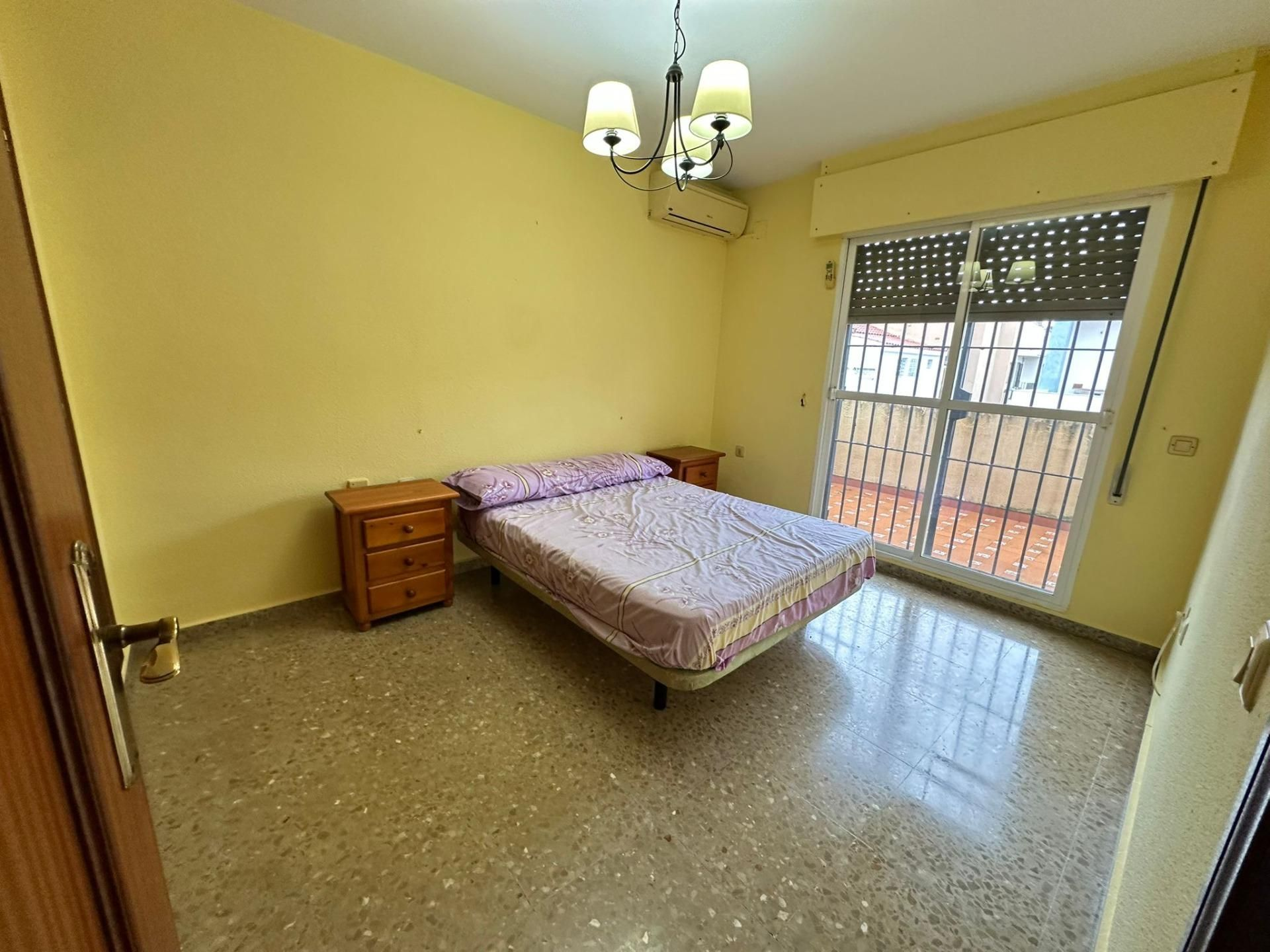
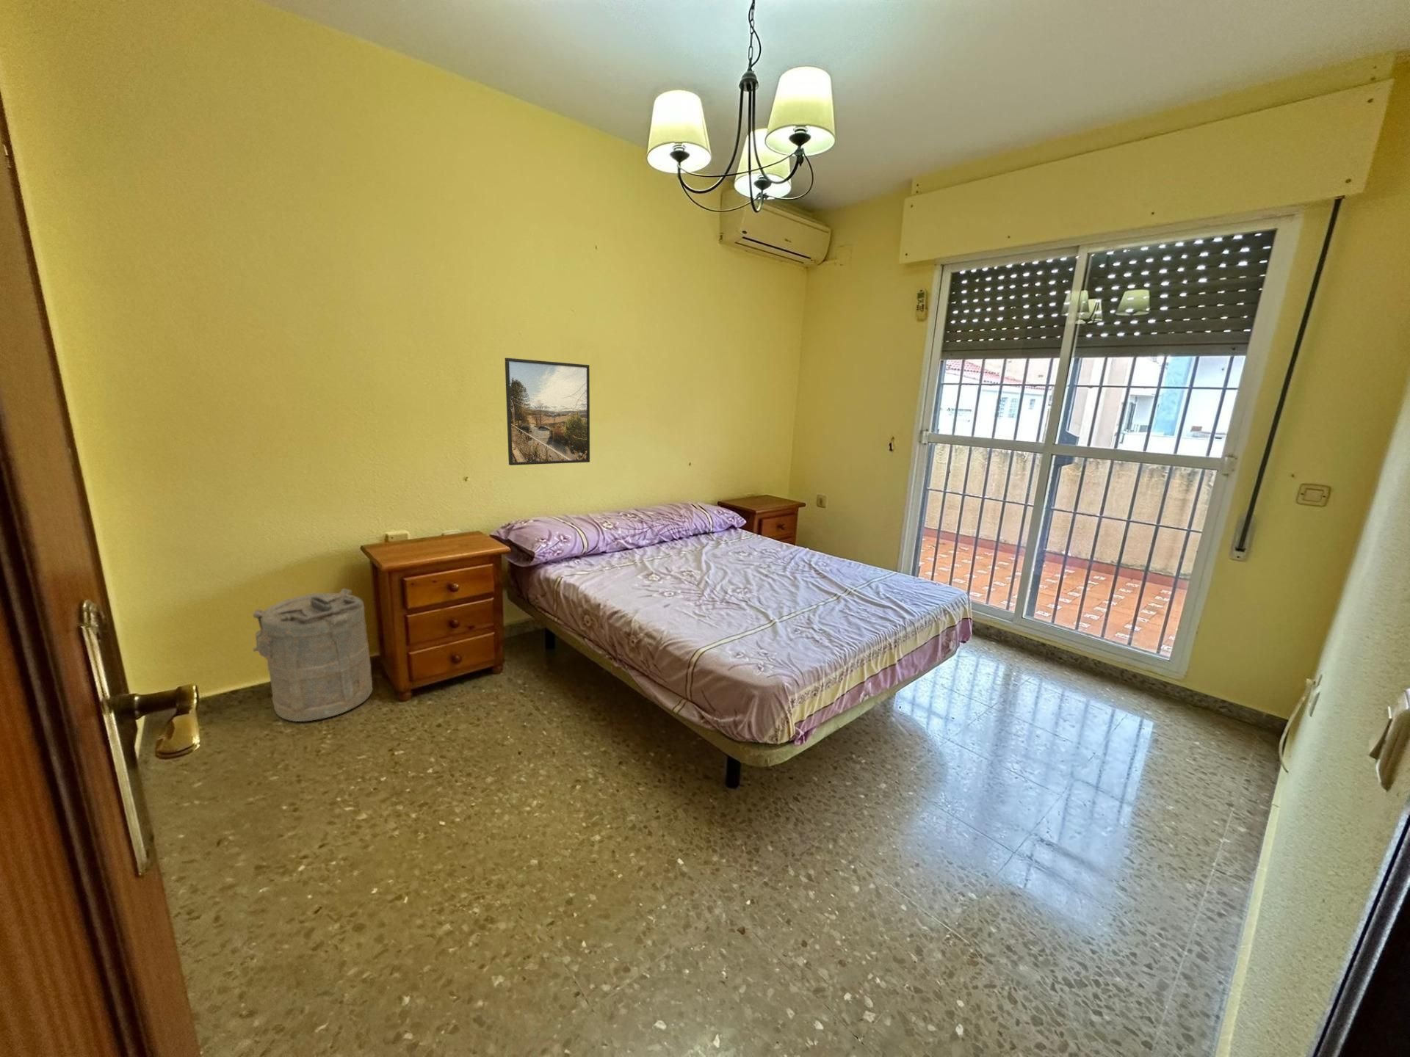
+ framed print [504,358,591,466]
+ laundry hamper [252,588,373,723]
